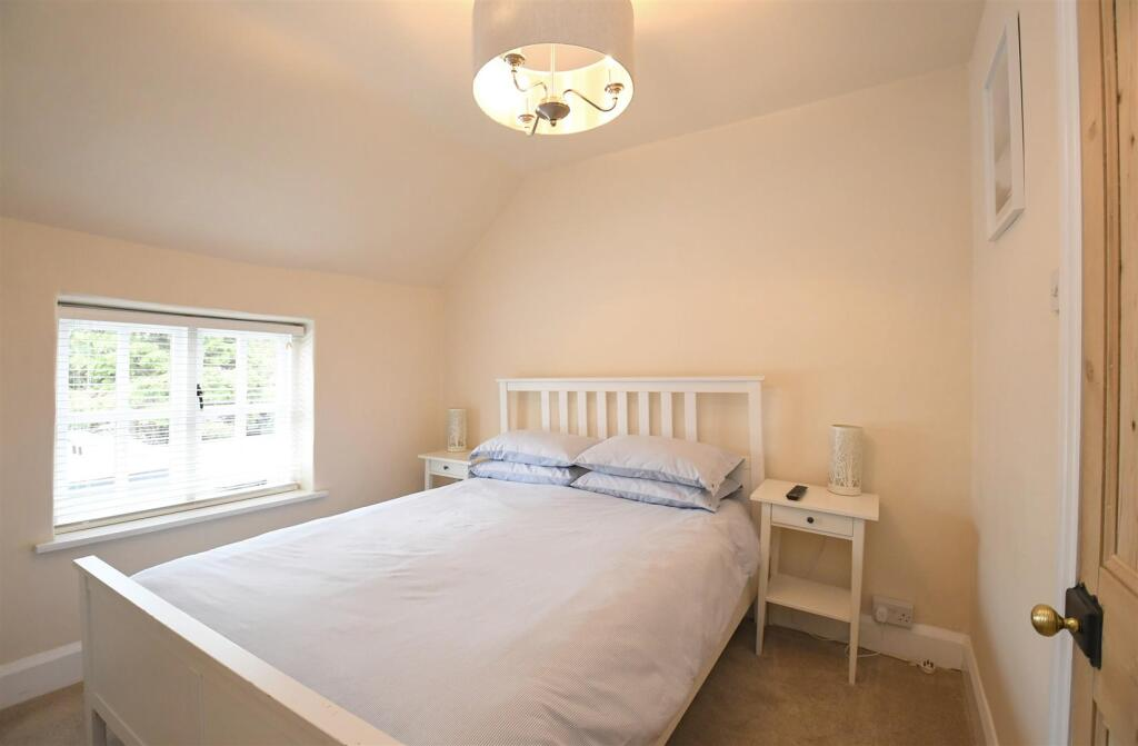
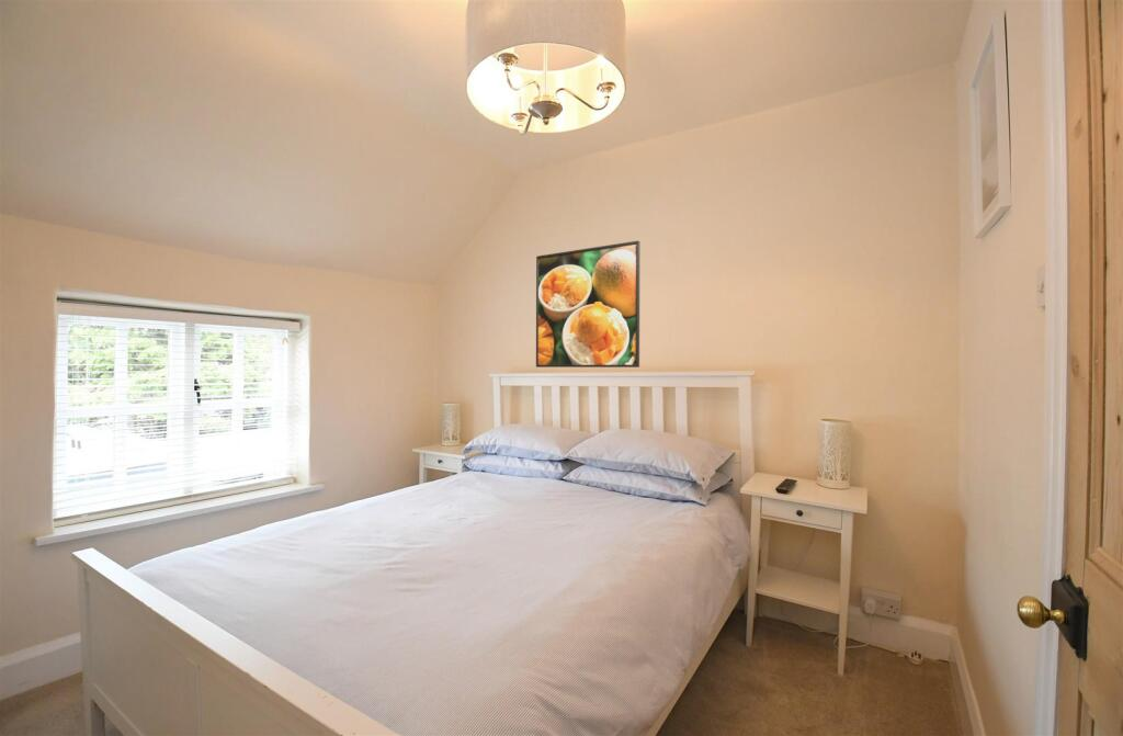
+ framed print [535,239,642,369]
